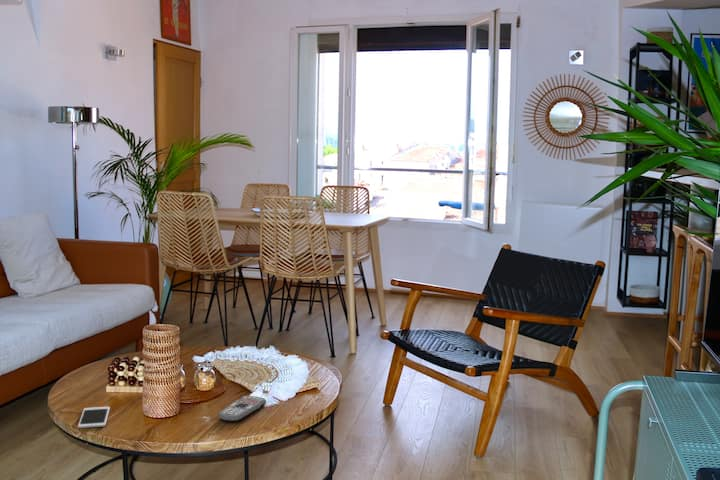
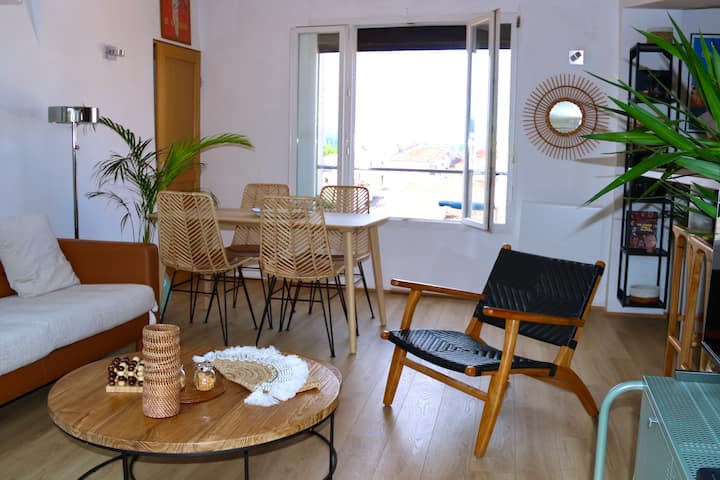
- cell phone [77,406,111,429]
- remote control [217,395,267,423]
